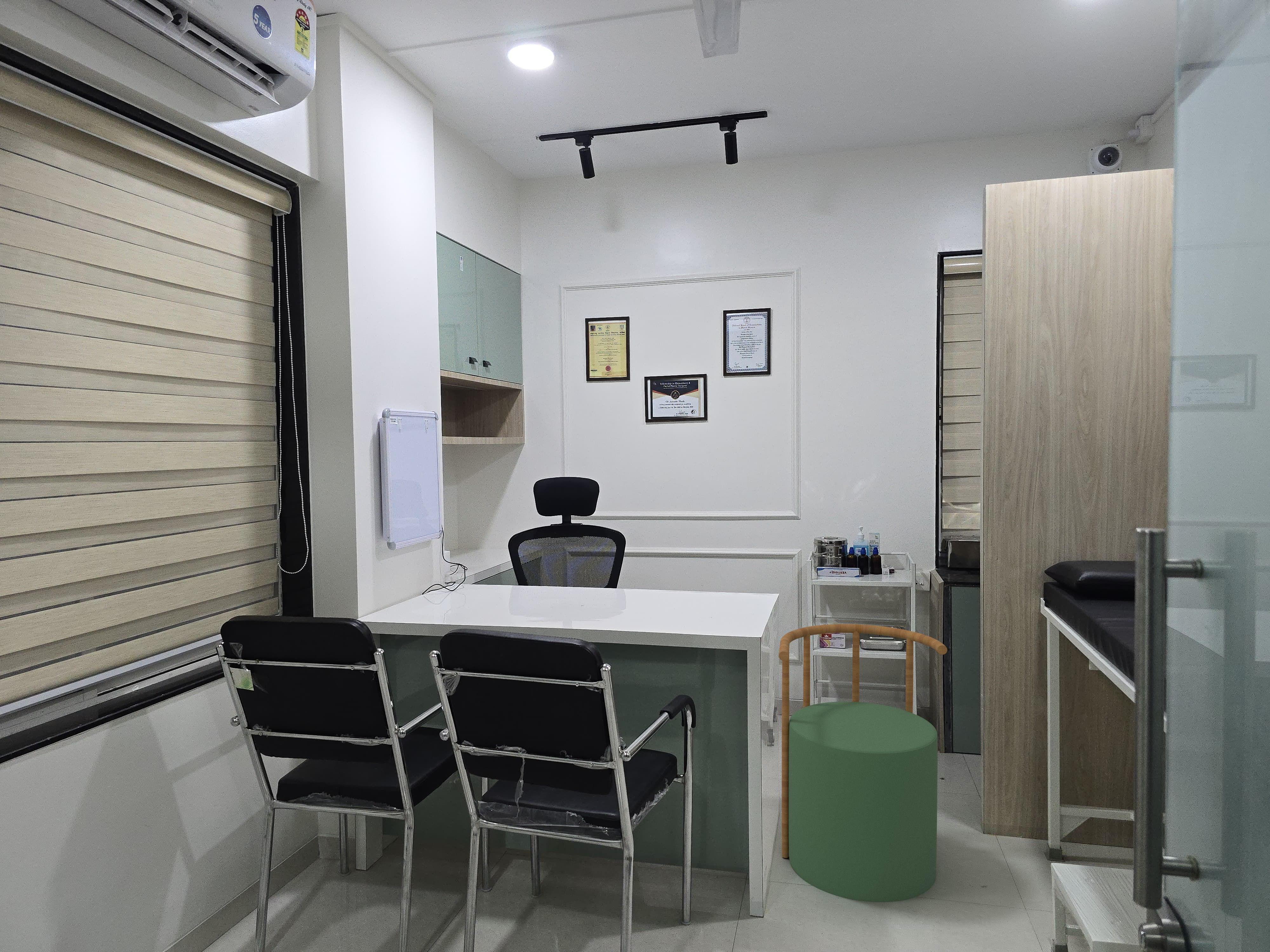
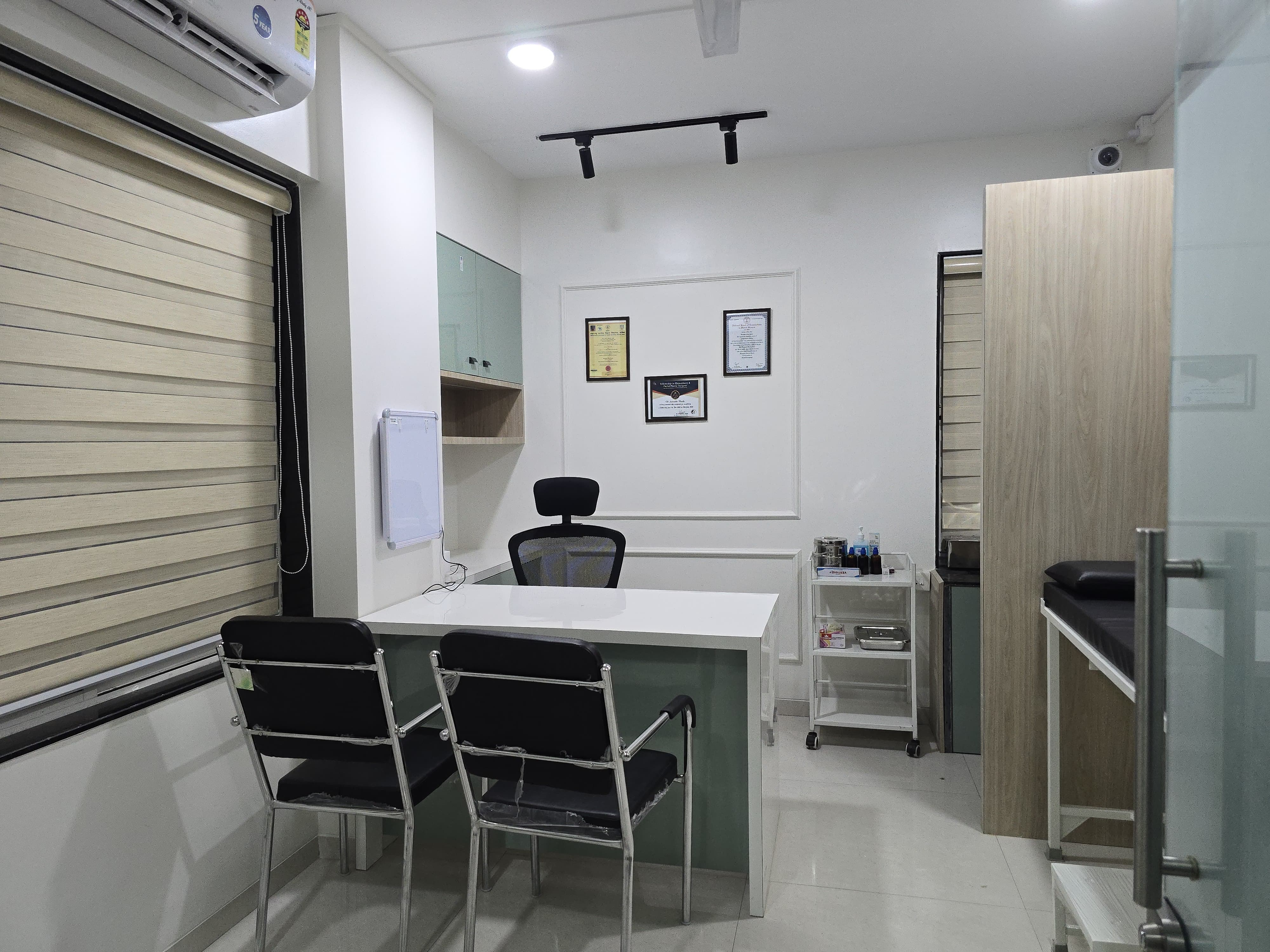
- stool [778,624,947,902]
